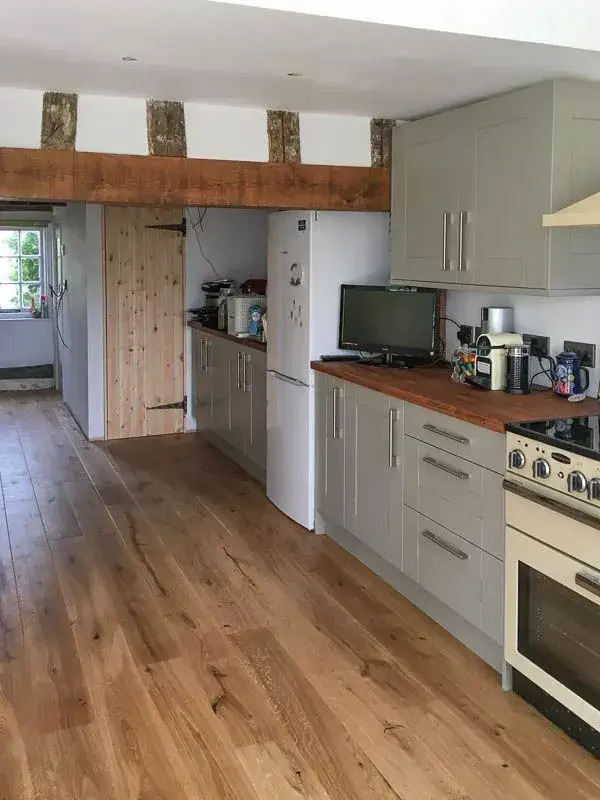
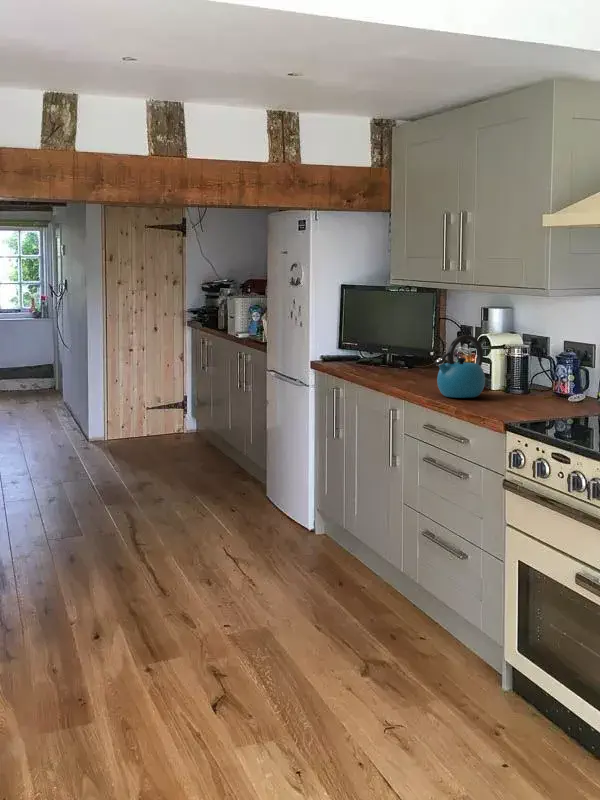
+ kettle [434,334,486,399]
